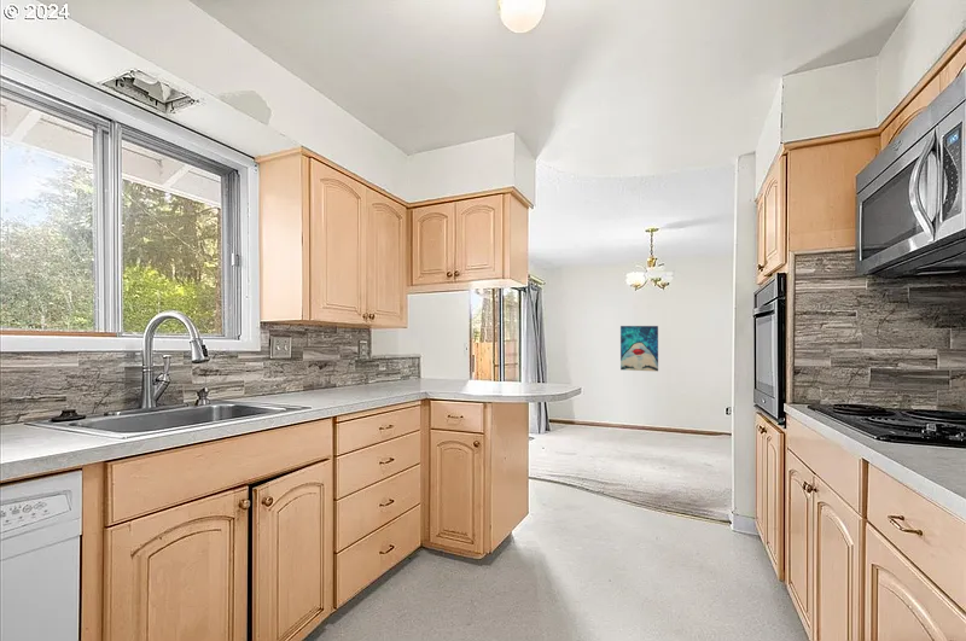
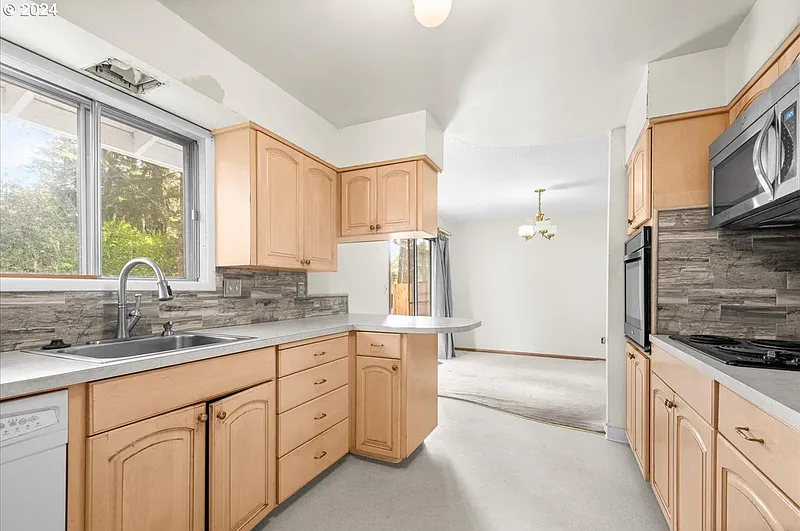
- wall art [619,325,659,373]
